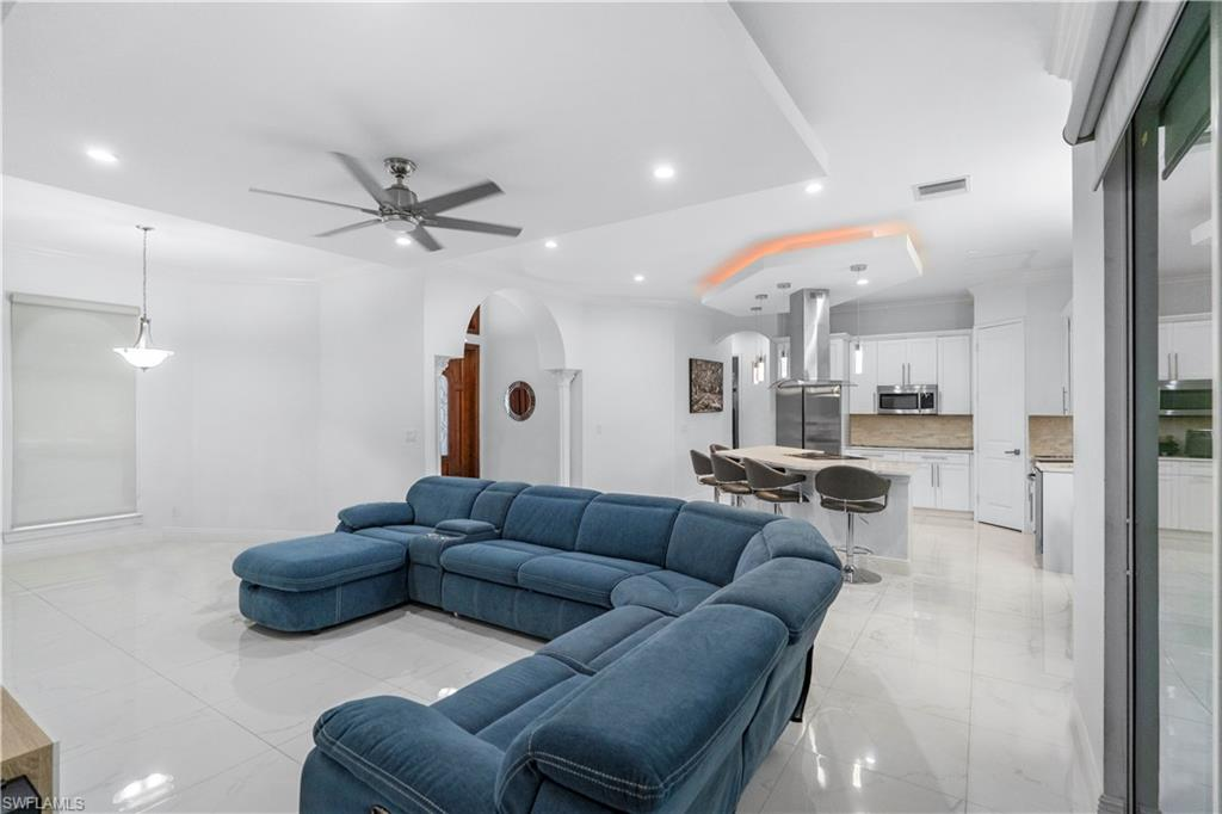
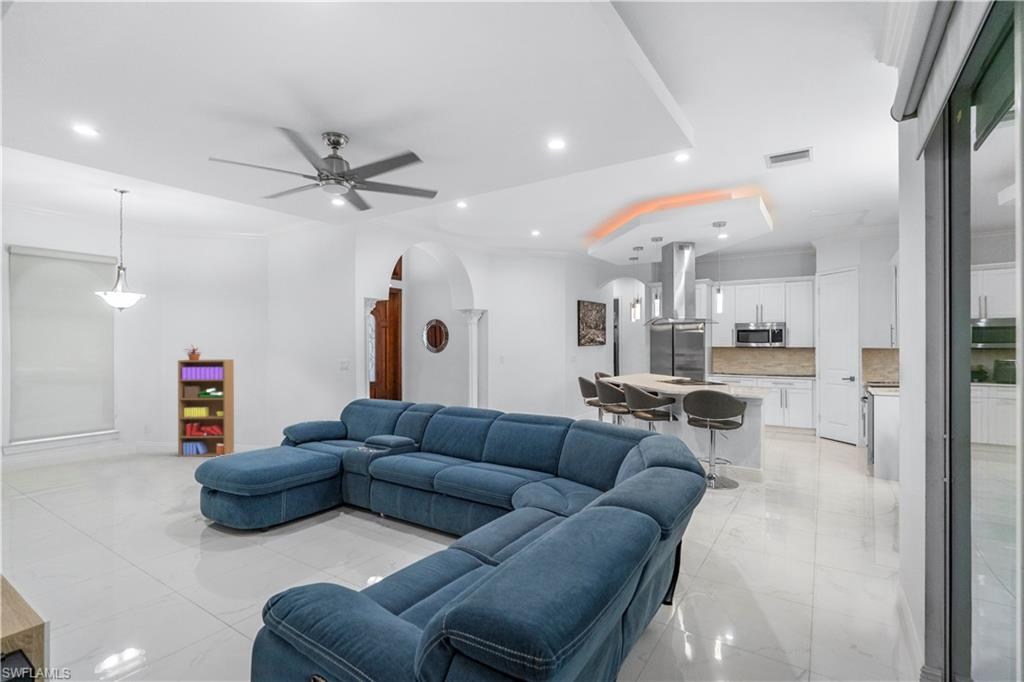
+ bookshelf [177,358,235,458]
+ potted plant [183,343,204,360]
